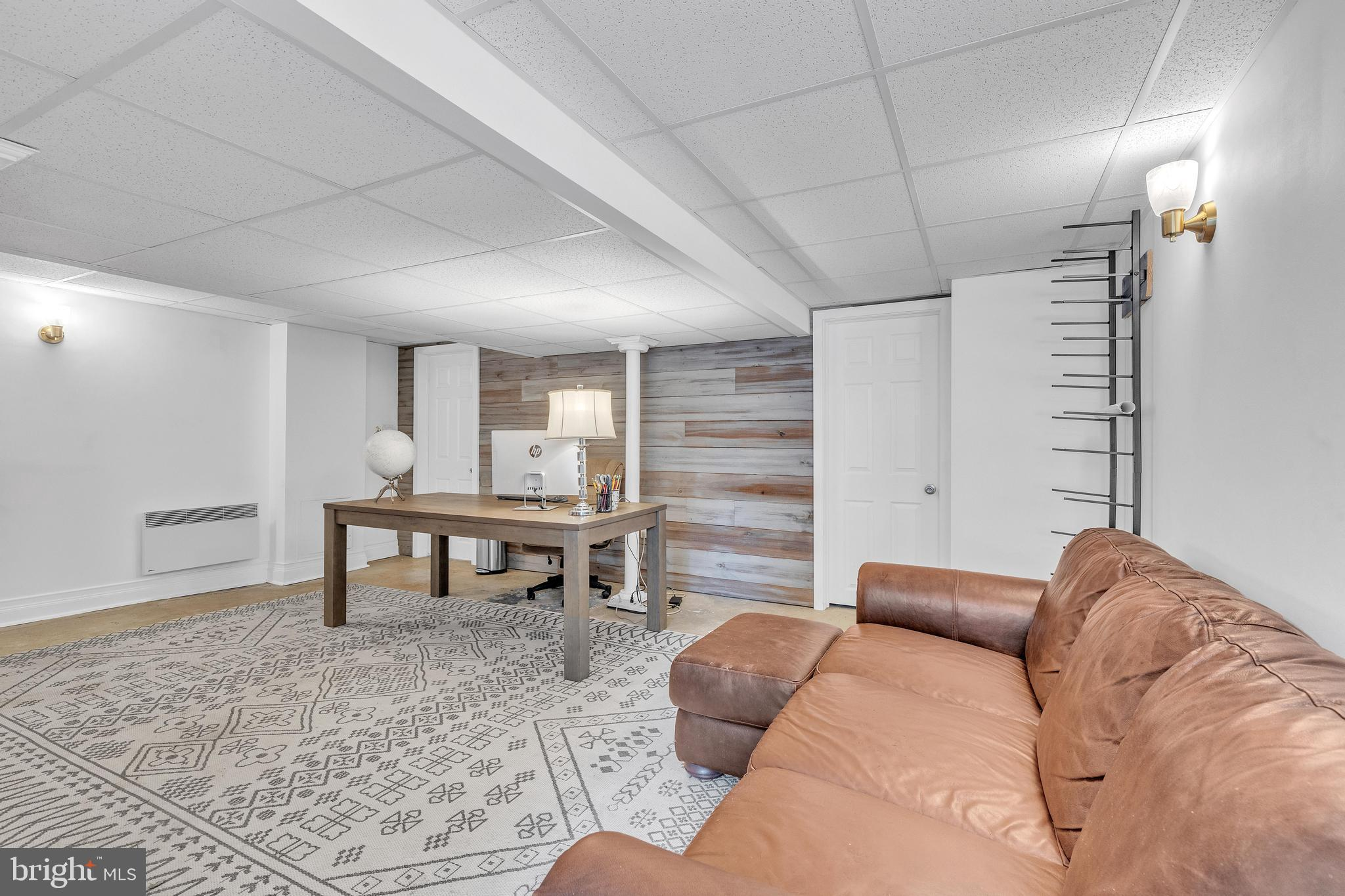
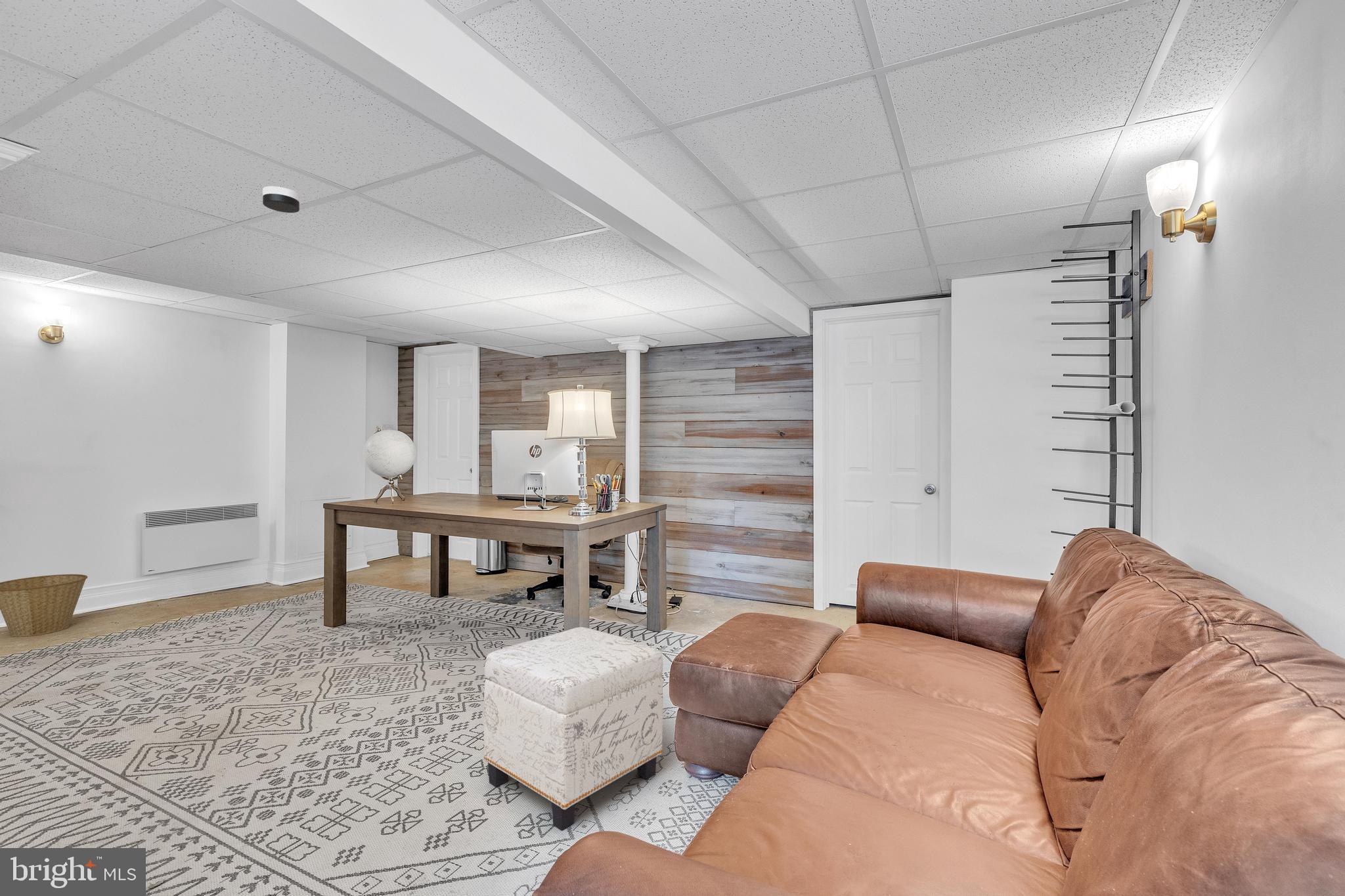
+ ottoman [483,626,663,831]
+ basket [0,574,88,637]
+ smoke detector [262,186,300,213]
